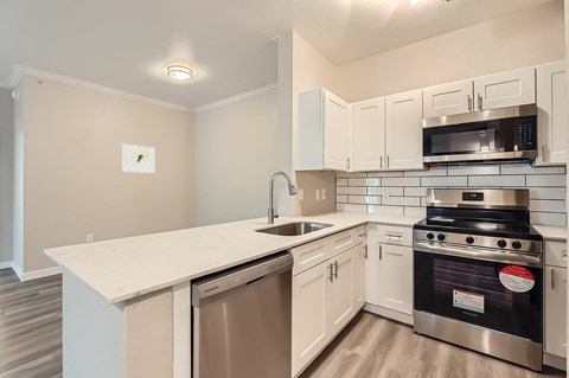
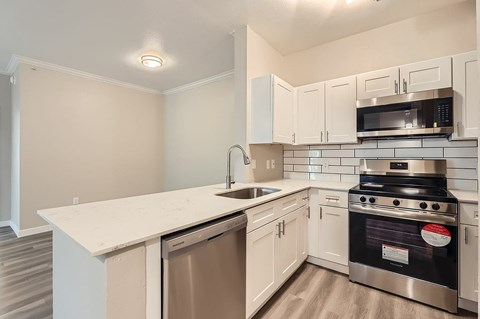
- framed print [121,143,155,174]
